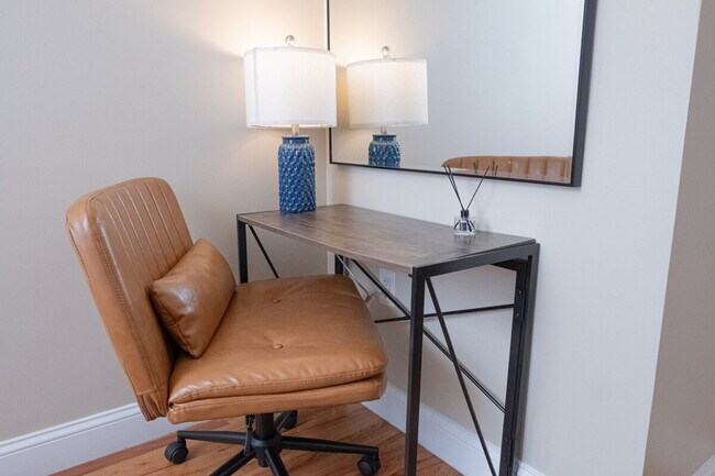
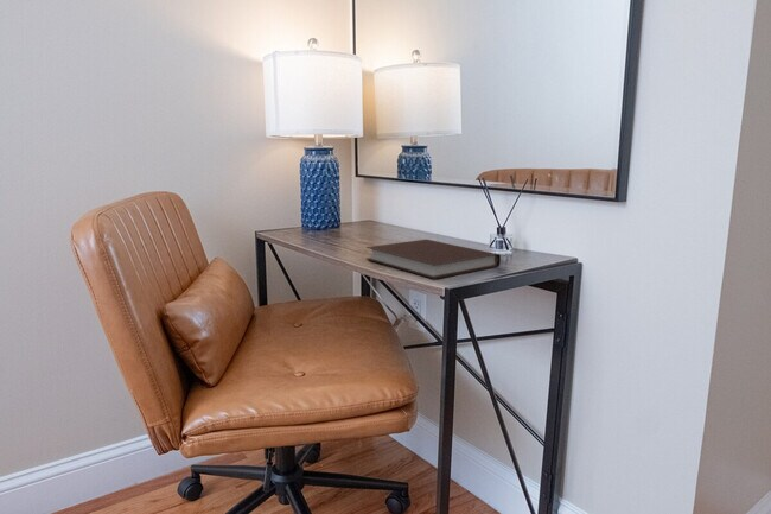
+ notebook [365,239,502,280]
